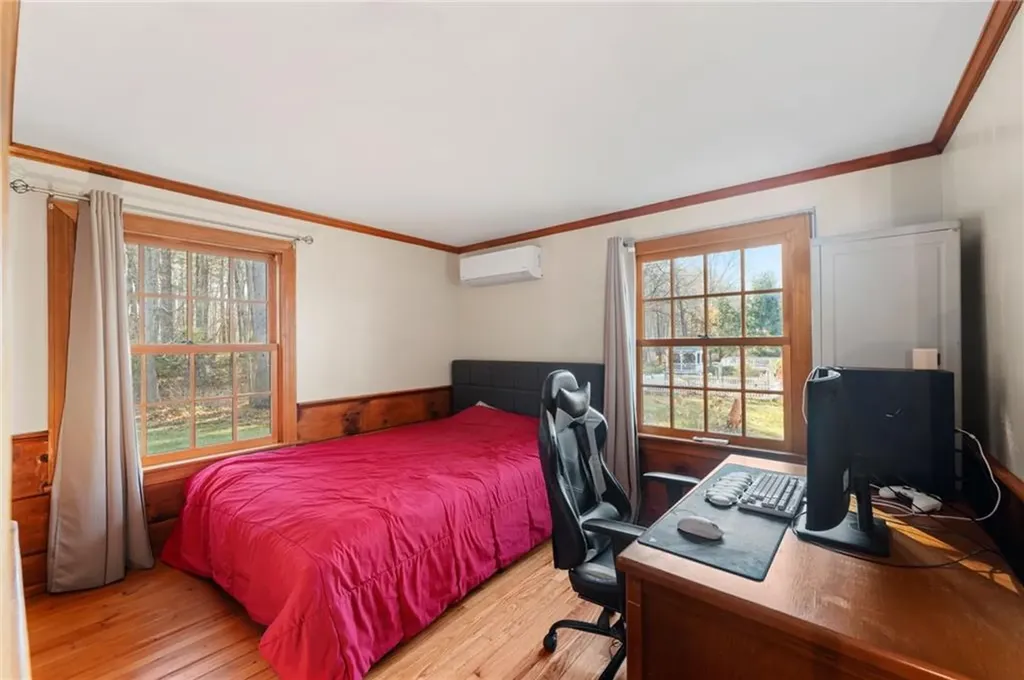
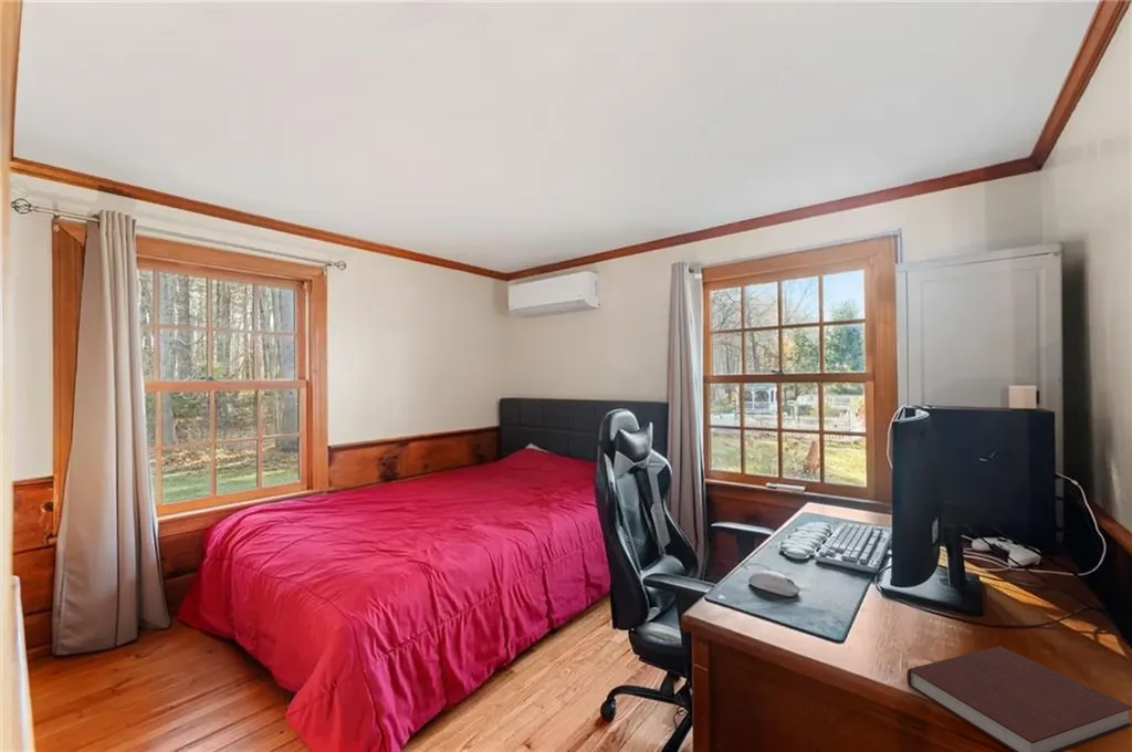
+ notebook [905,645,1132,752]
